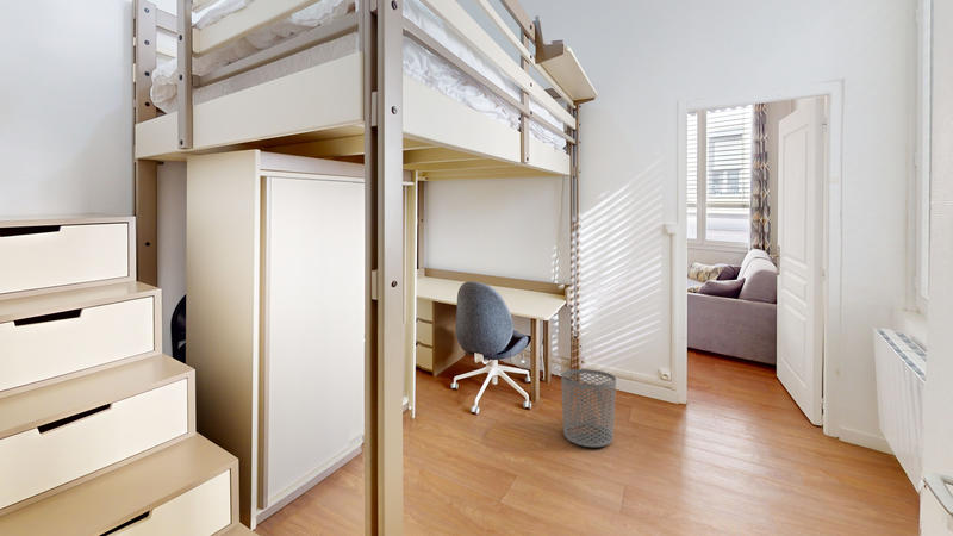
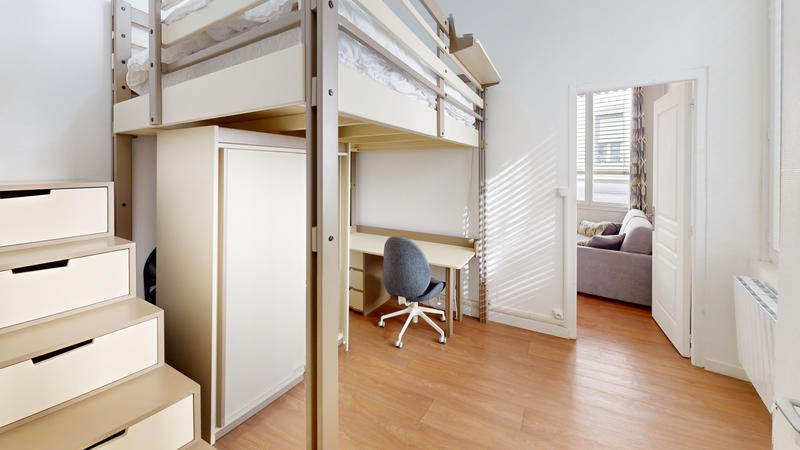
- waste bin [560,368,617,448]
